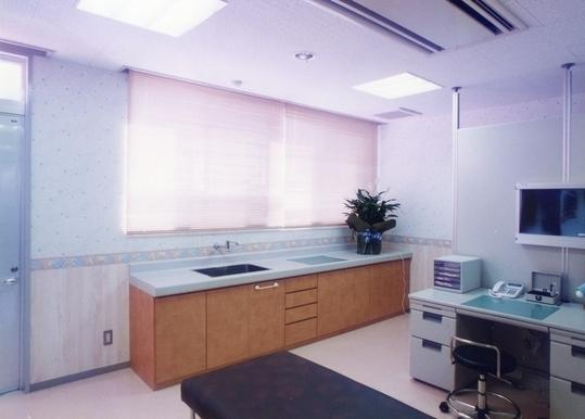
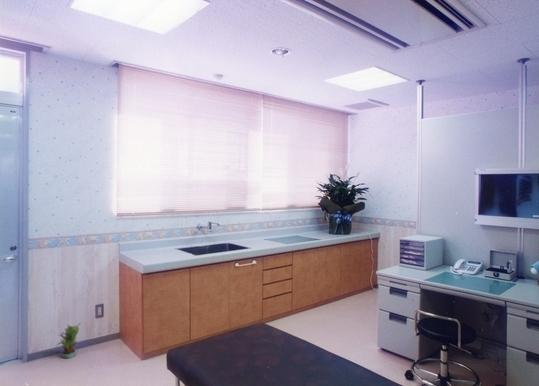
+ potted plant [56,321,82,359]
